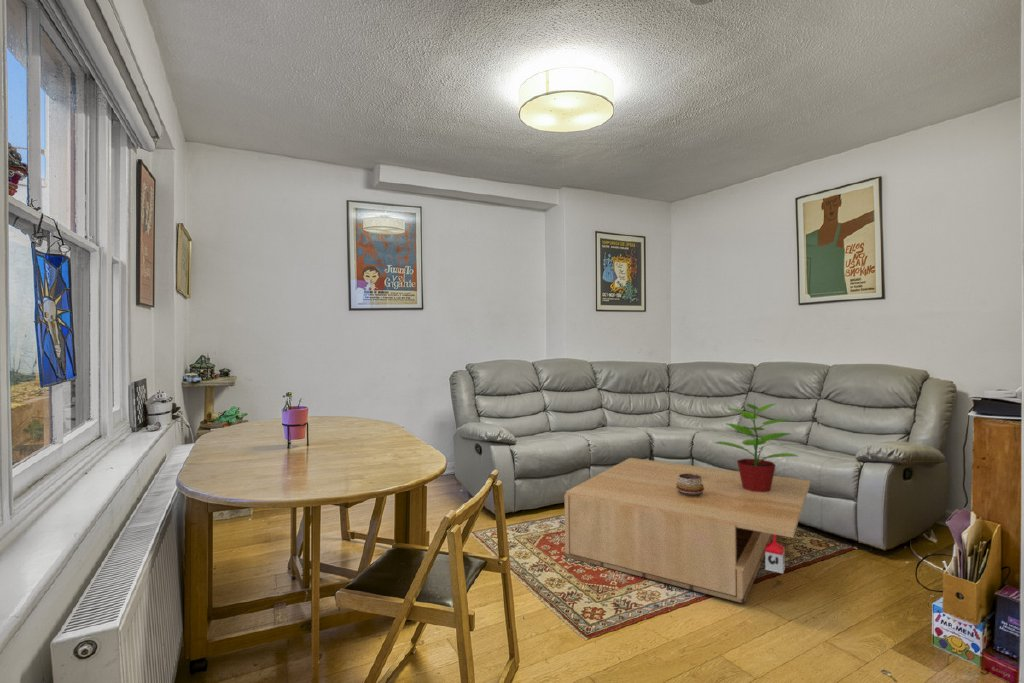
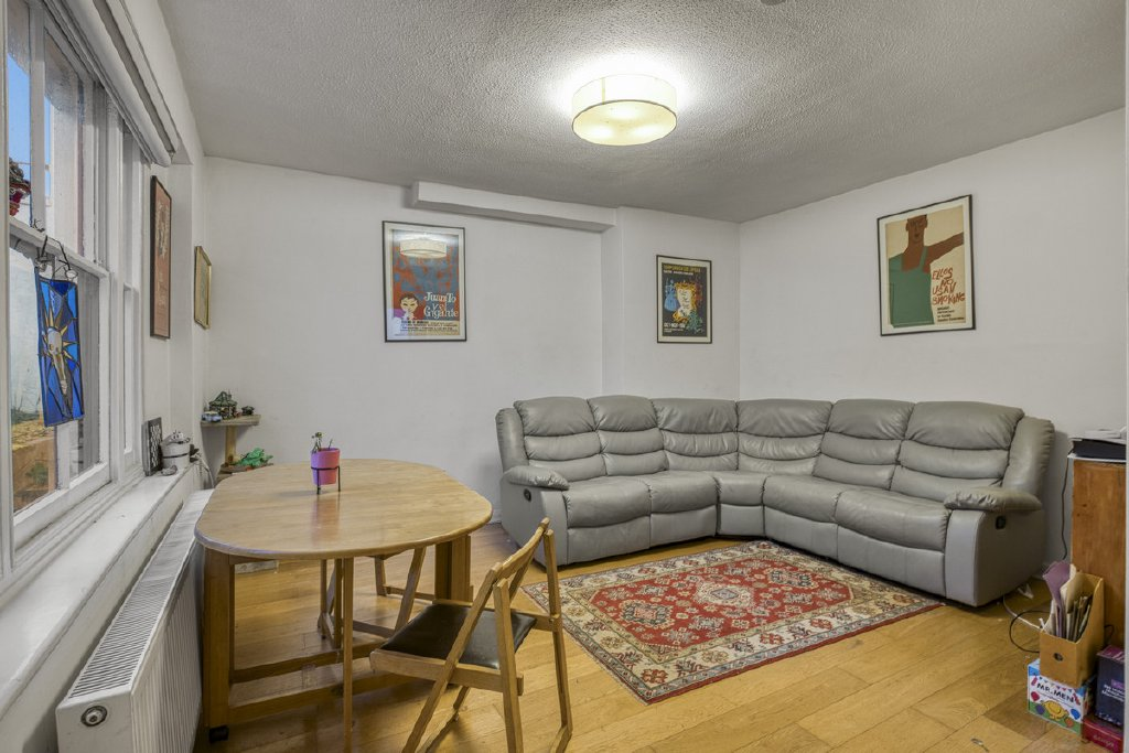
- decorative bowl [676,473,704,496]
- coffee table [563,457,811,604]
- potted plant [713,396,799,492]
